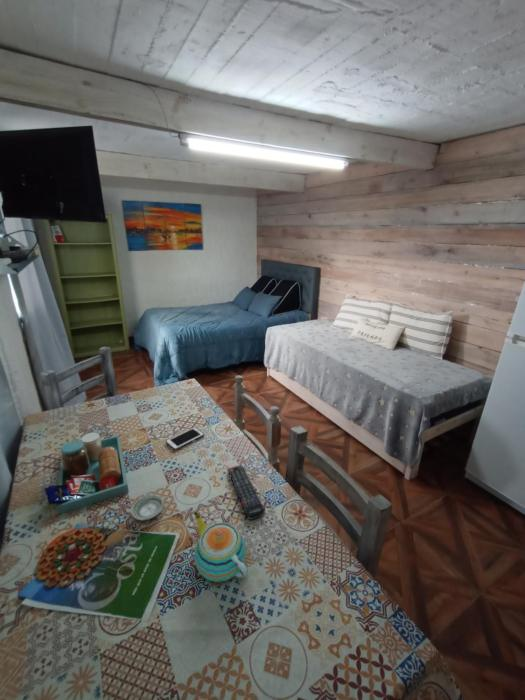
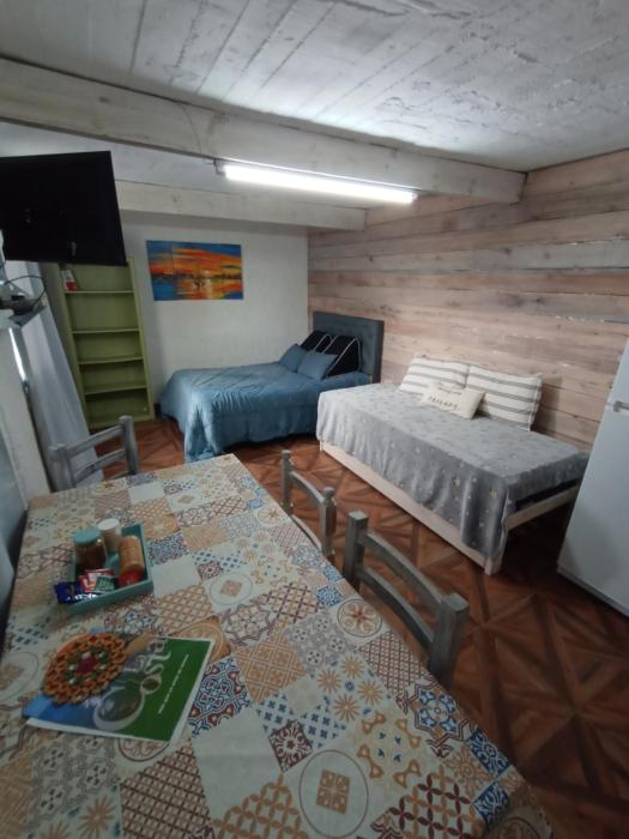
- saucer [130,493,165,522]
- remote control [226,464,266,521]
- cell phone [165,426,205,451]
- teapot [193,511,249,583]
